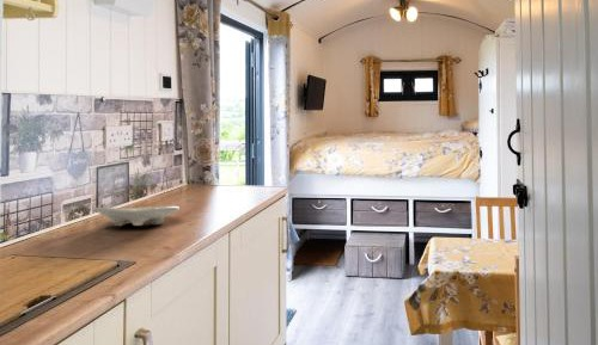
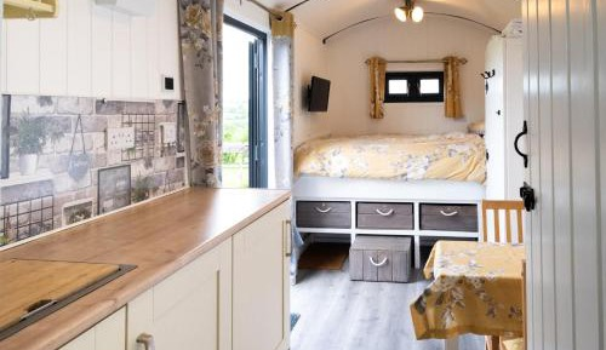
- bowl [94,205,181,227]
